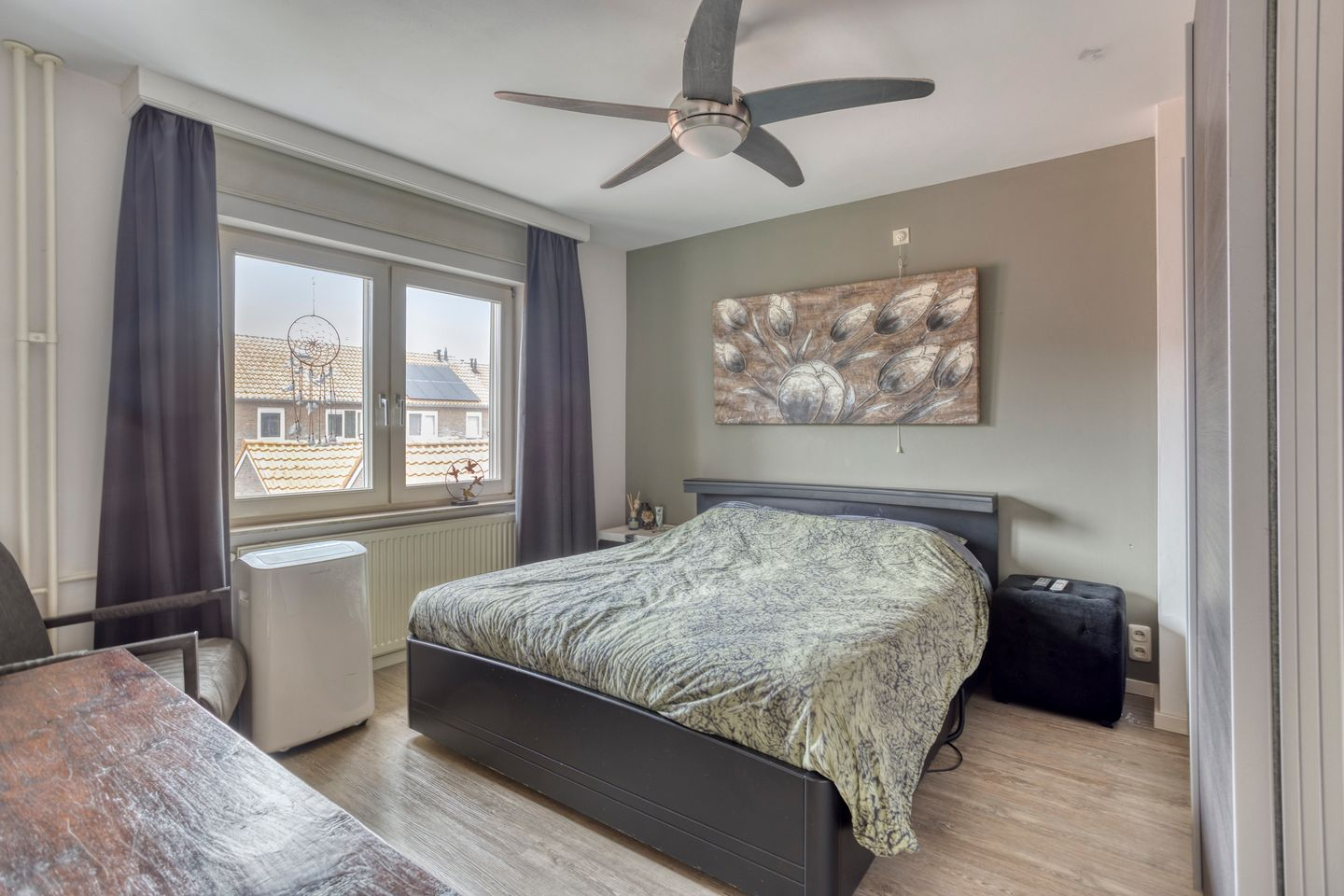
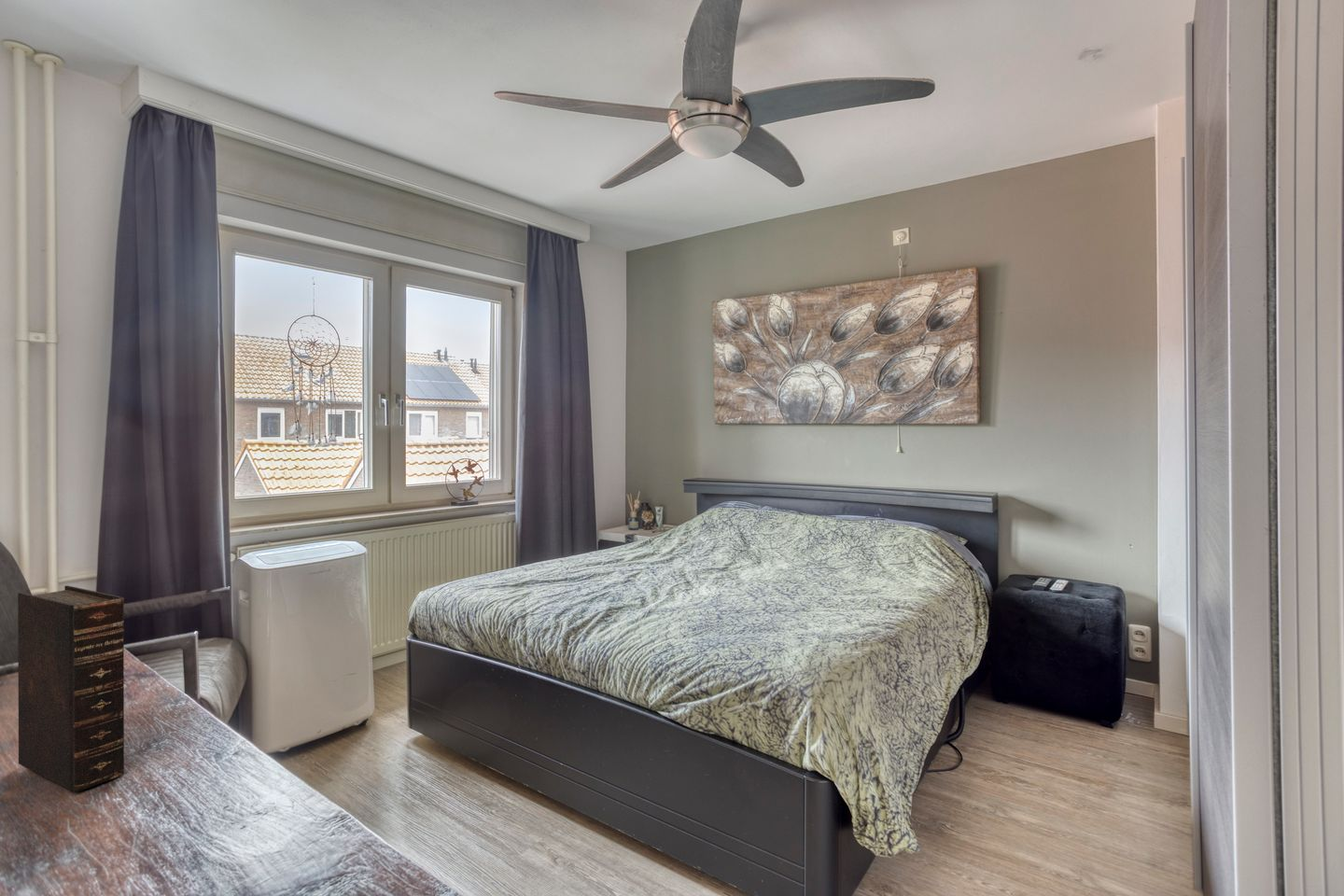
+ bible [17,584,125,793]
